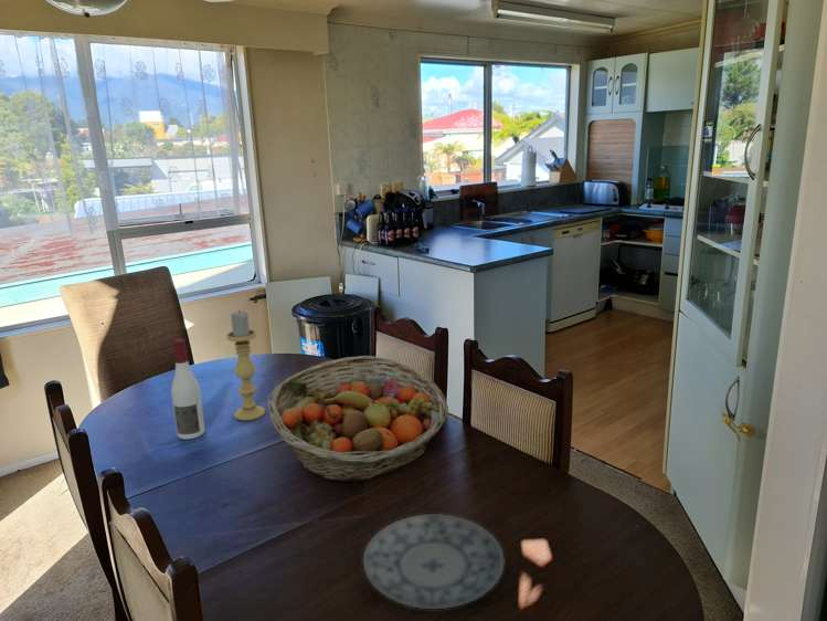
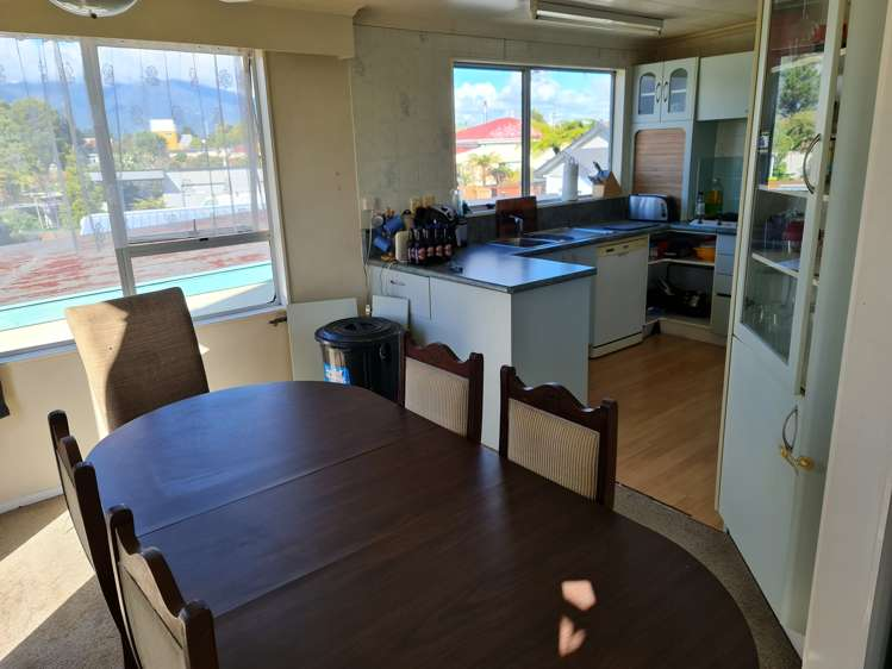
- alcohol [170,338,206,441]
- fruit basket [267,355,449,483]
- plate [362,513,505,610]
- candle holder [225,309,266,422]
